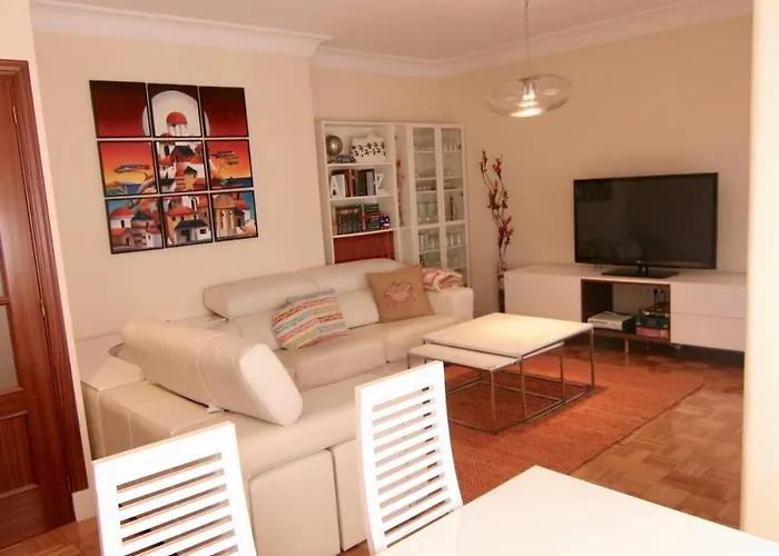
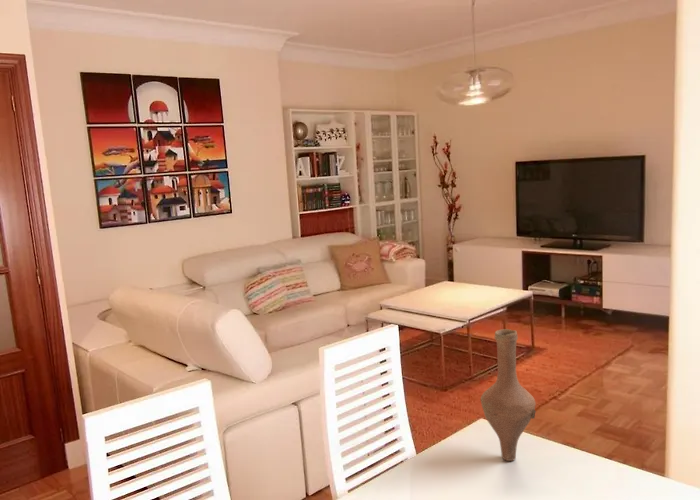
+ vase [480,328,537,462]
